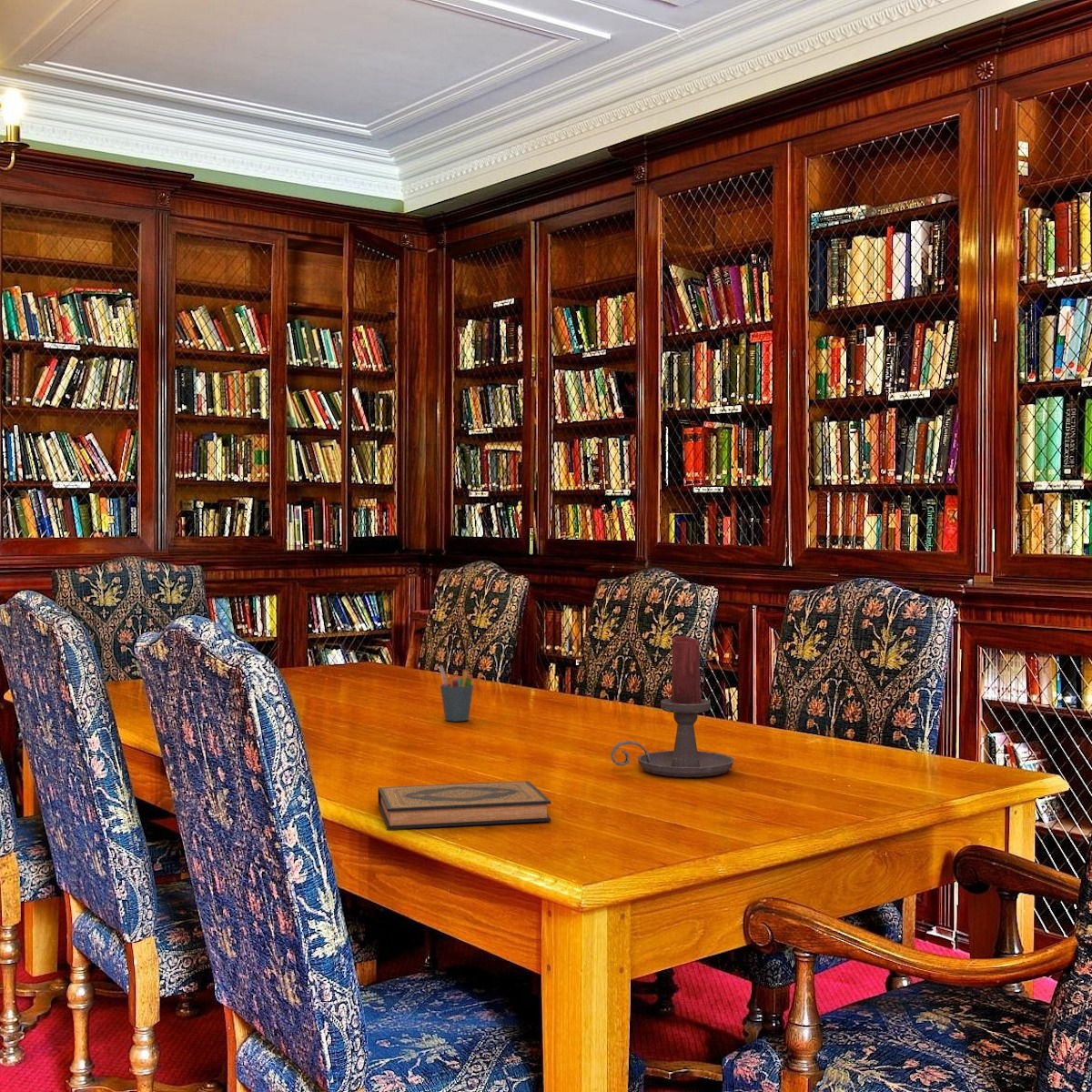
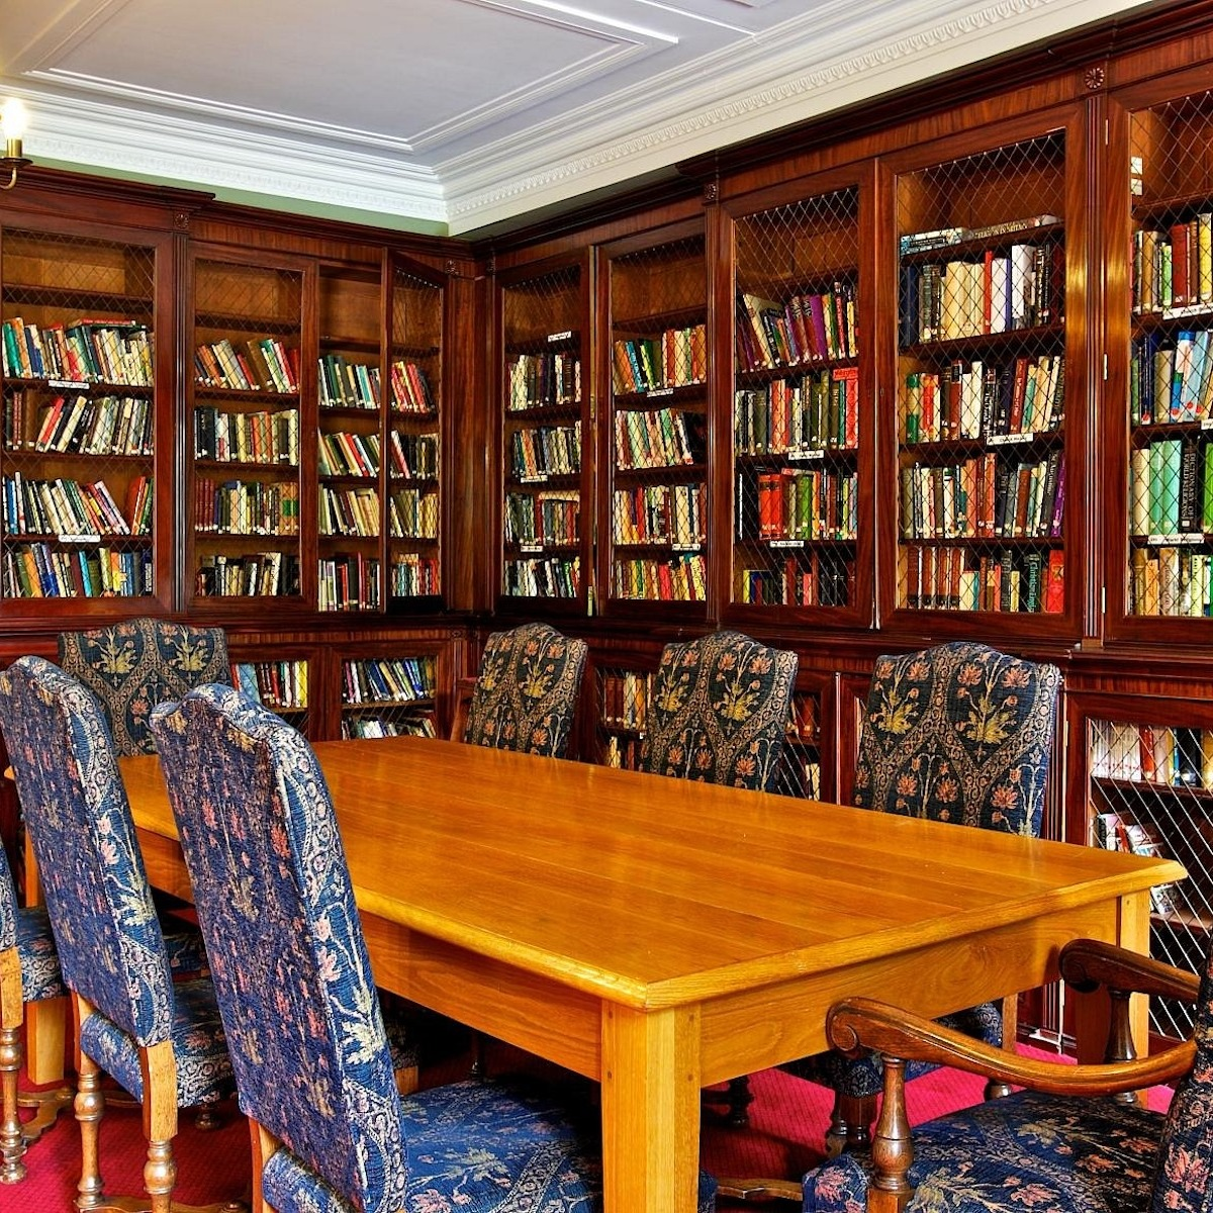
- candle holder [610,635,735,778]
- pen holder [439,664,474,723]
- hardback book [377,780,551,830]
